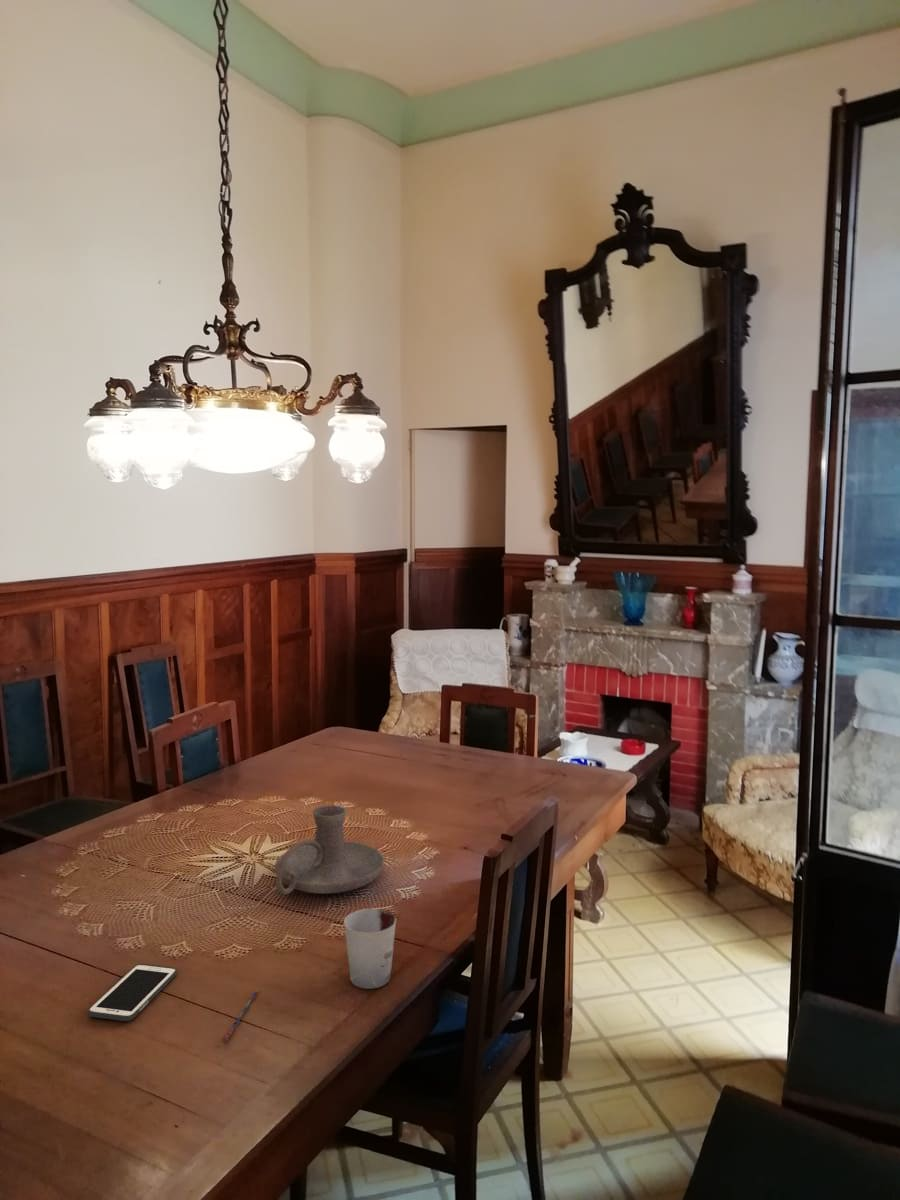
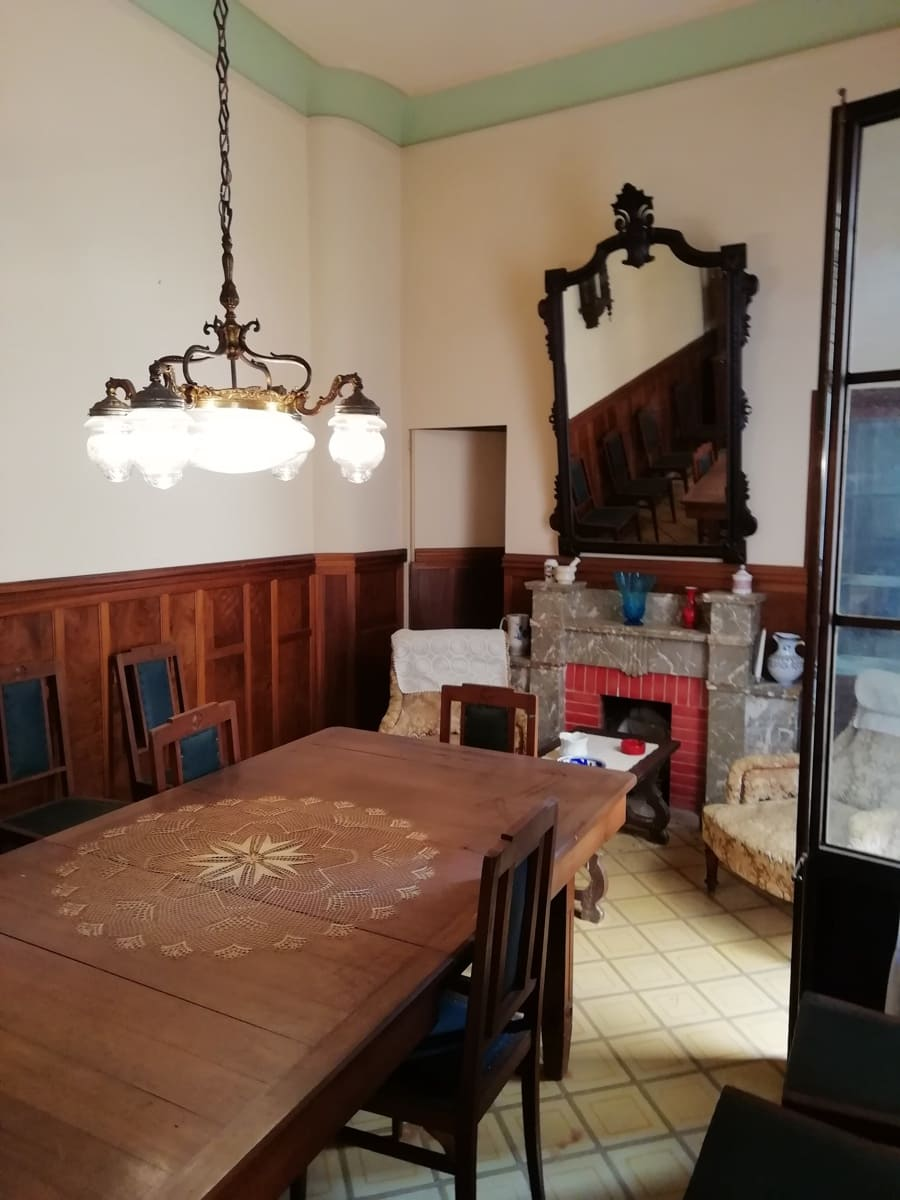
- cell phone [87,963,178,1022]
- pen [221,989,259,1044]
- candle holder [274,804,385,896]
- cup [343,908,397,990]
